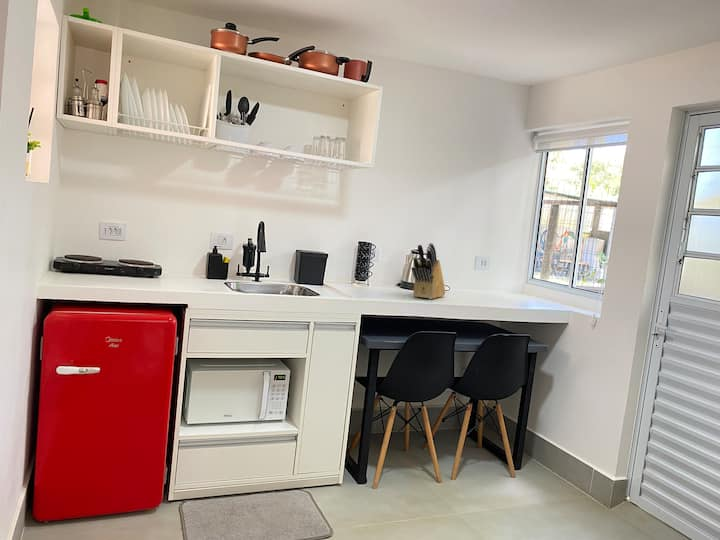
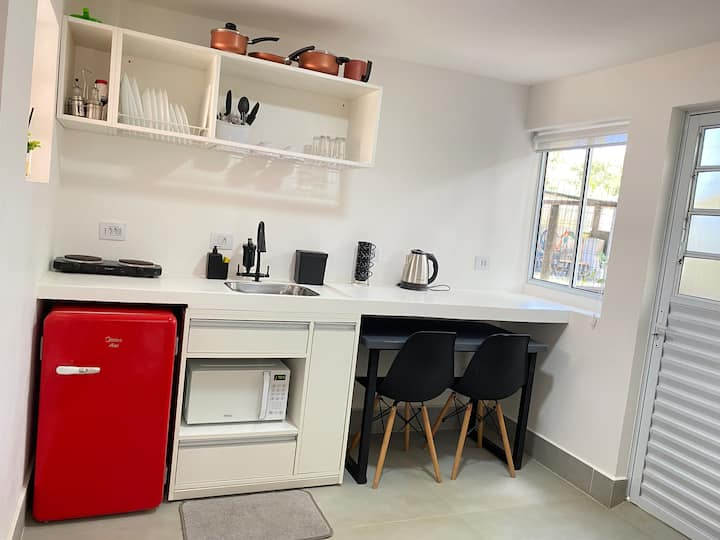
- knife block [410,242,446,300]
